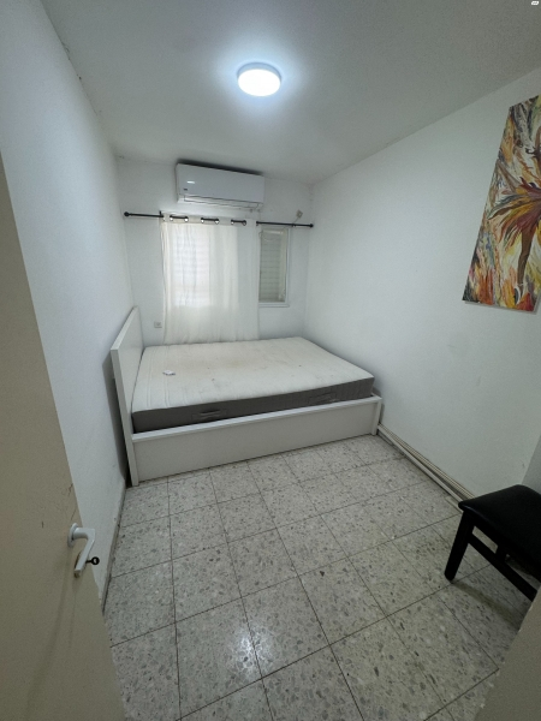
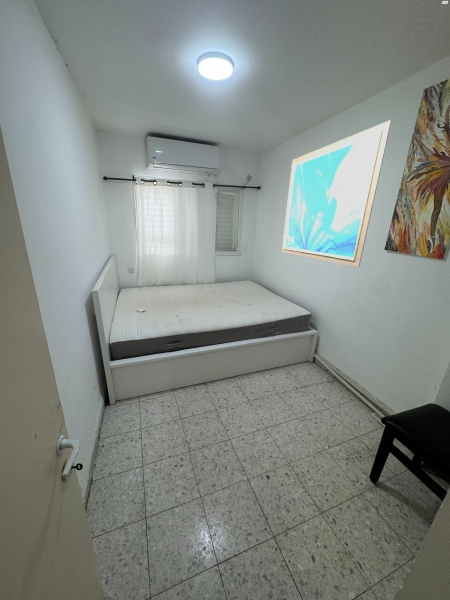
+ wall art [281,119,392,268]
